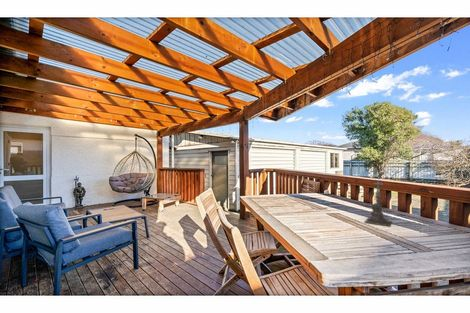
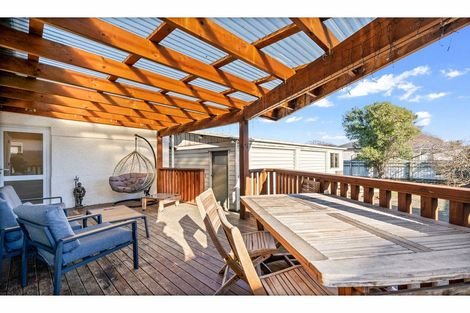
- candle holder [364,181,393,228]
